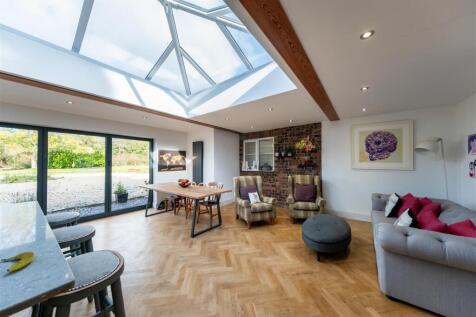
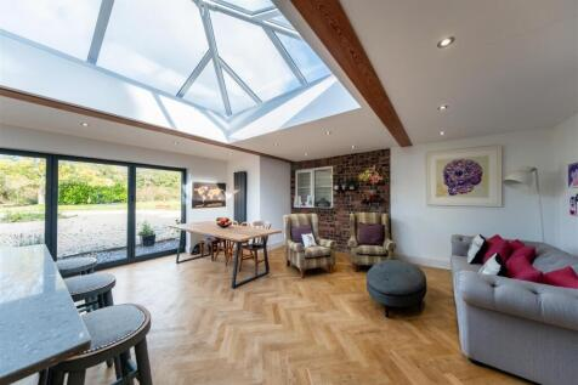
- banana [0,250,36,273]
